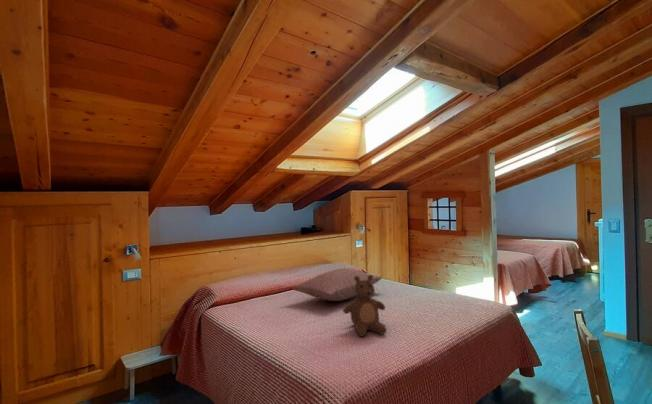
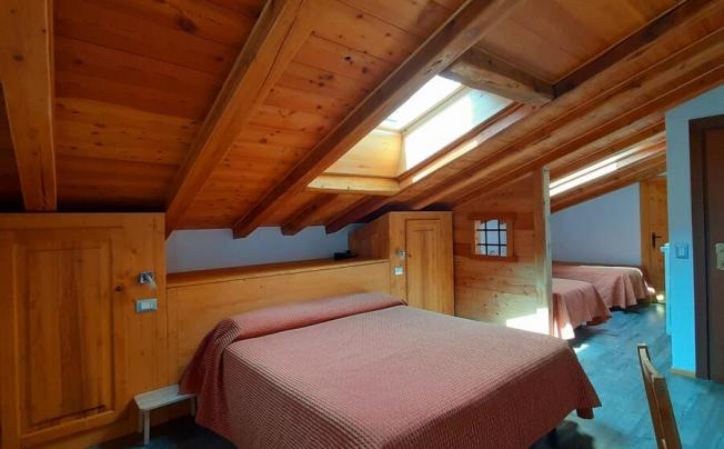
- pillow [291,267,383,302]
- teddy bear [342,274,387,338]
